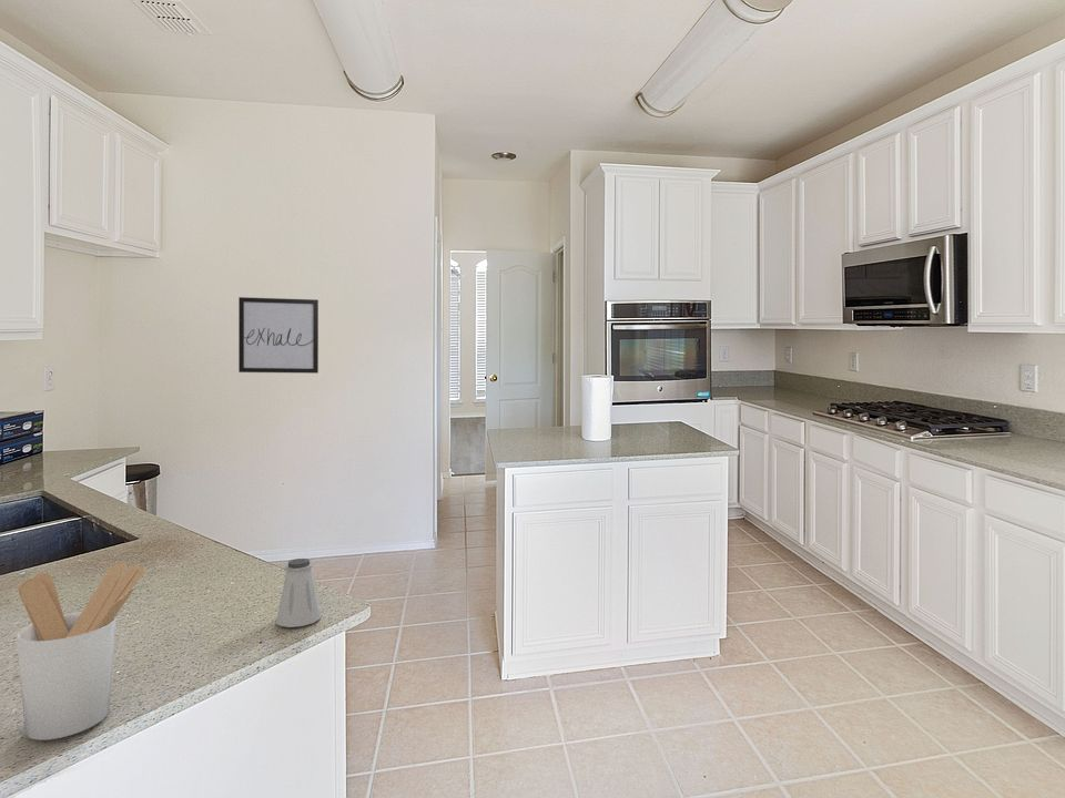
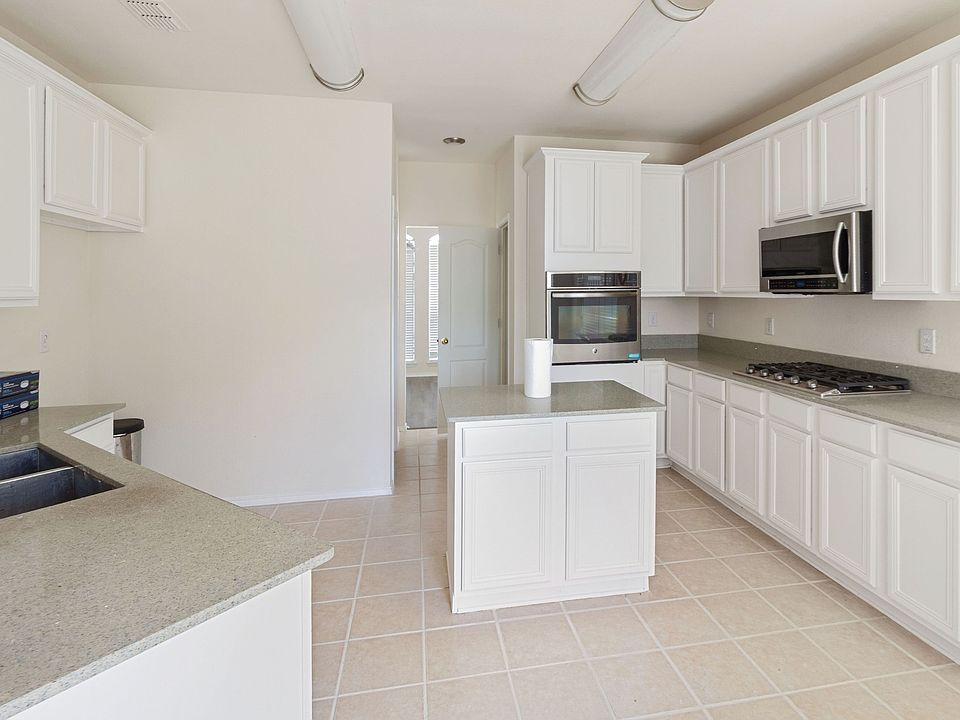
- wall art [237,296,320,375]
- saltshaker [275,557,322,628]
- utensil holder [16,562,146,741]
